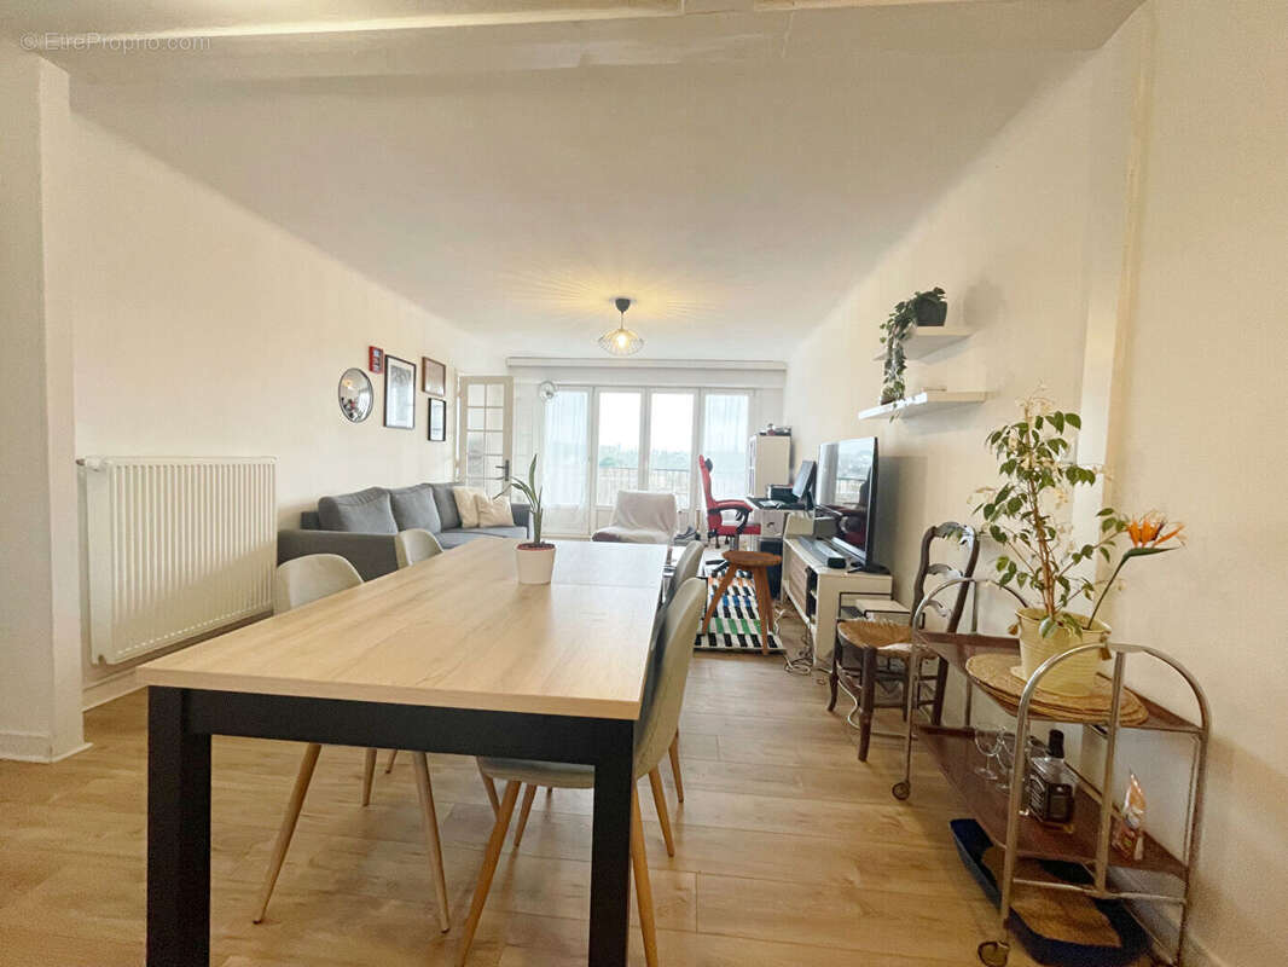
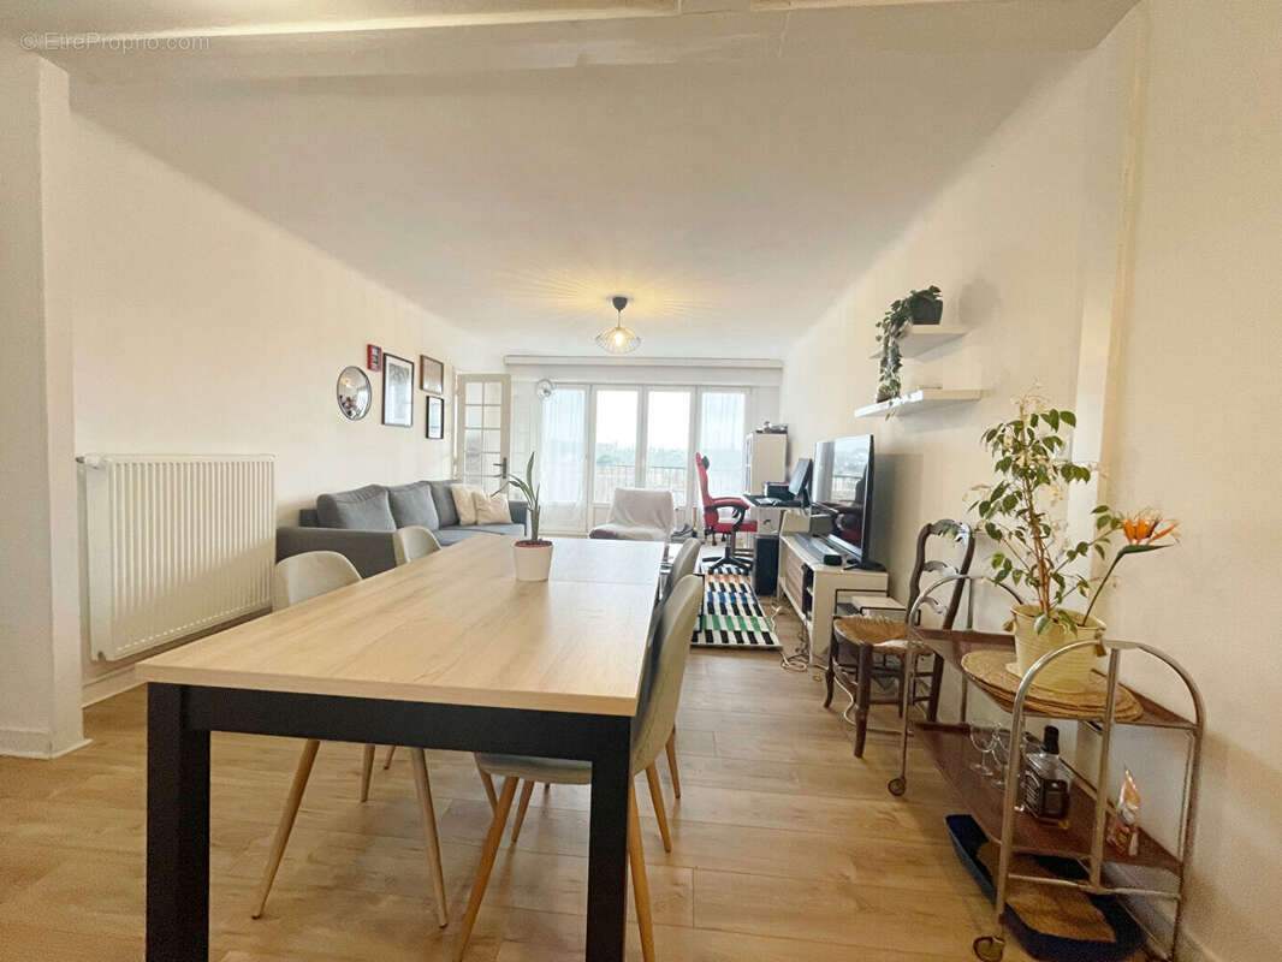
- stool [700,549,783,658]
